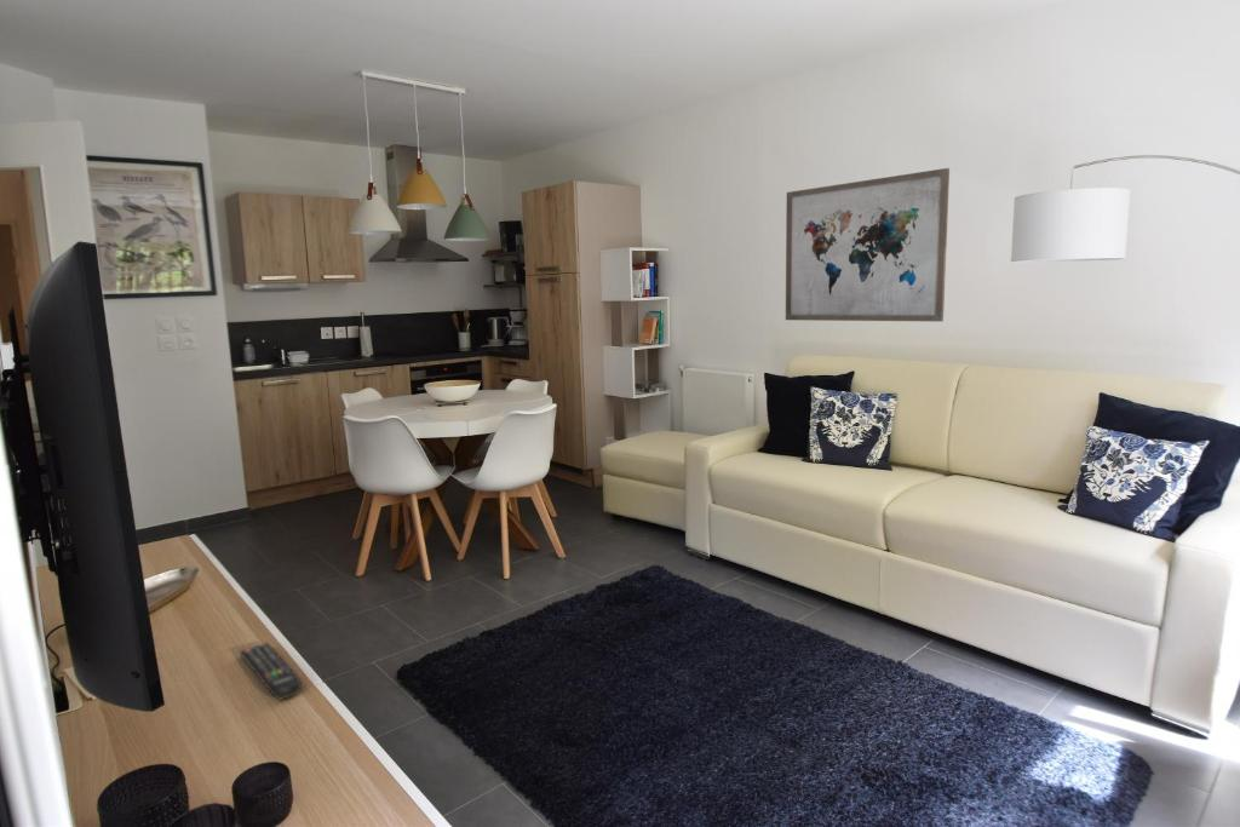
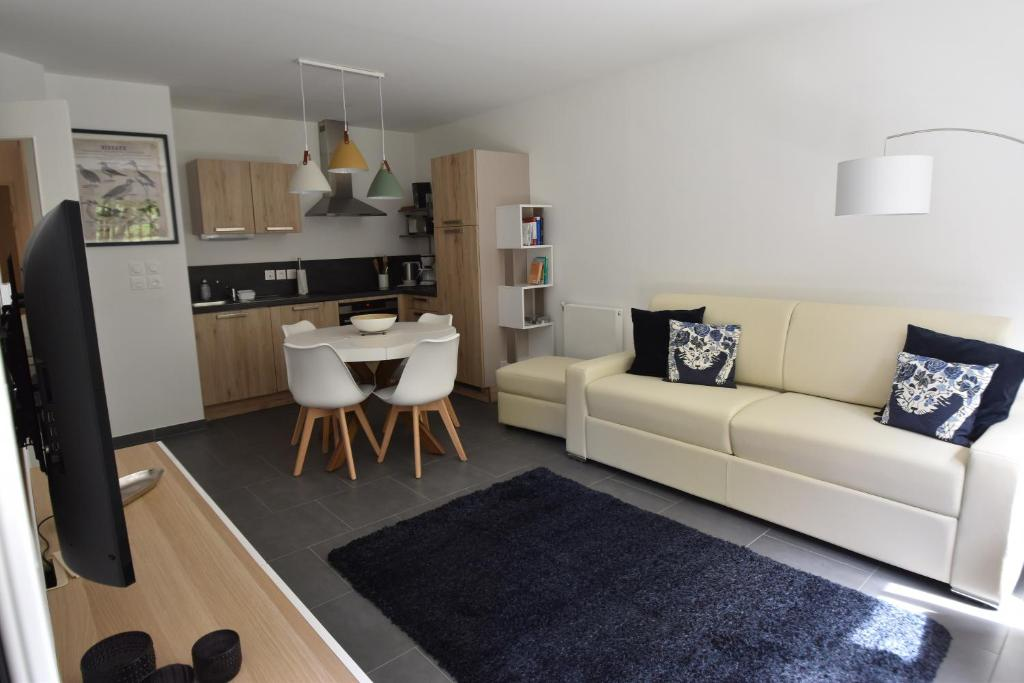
- wall art [785,167,951,323]
- remote control [239,642,303,701]
